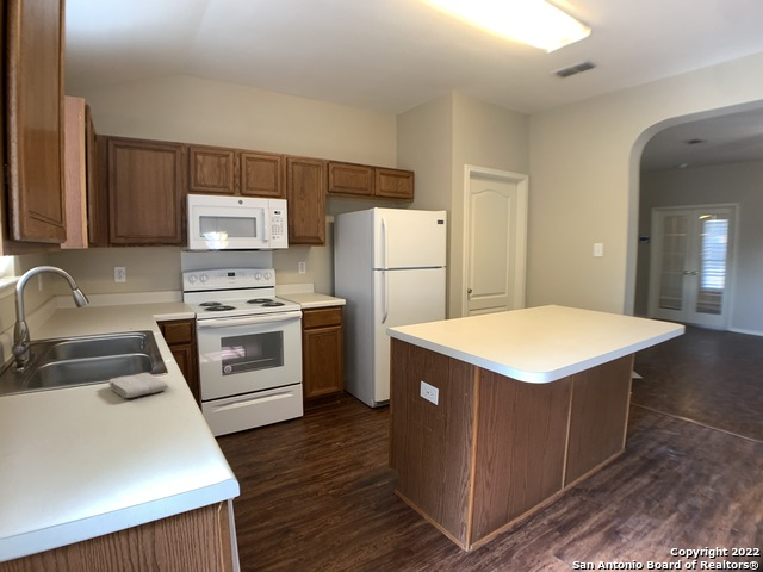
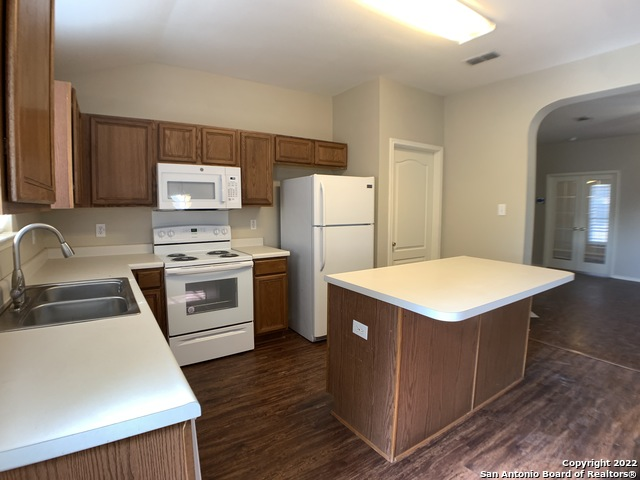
- washcloth [107,372,169,399]
